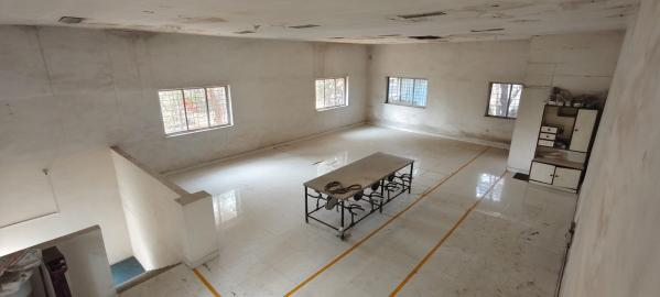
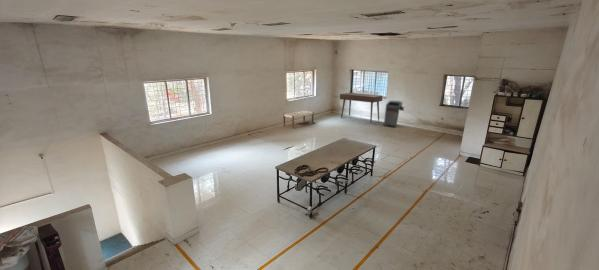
+ trash can [383,100,405,128]
+ bench [282,110,315,129]
+ desk [339,92,384,124]
